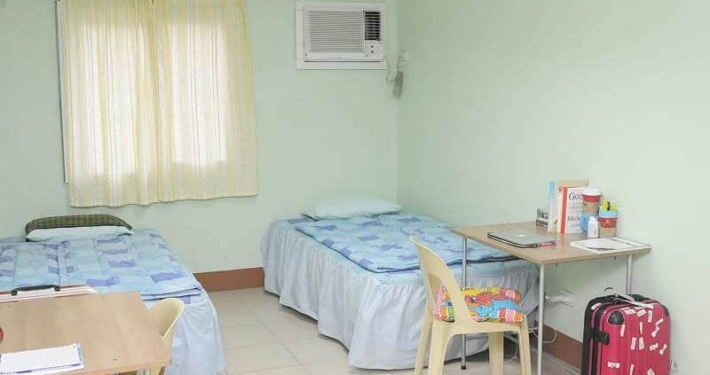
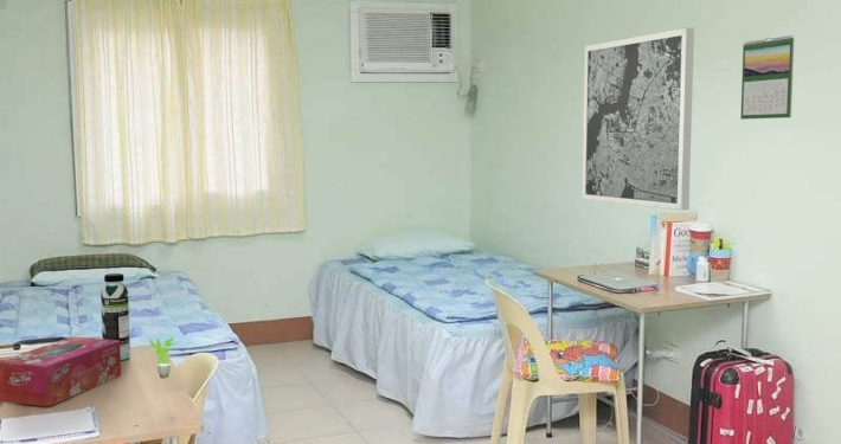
+ water bottle [99,272,131,361]
+ tissue box [0,336,122,407]
+ plant [149,336,176,379]
+ wall art [582,26,695,211]
+ calendar [739,34,795,121]
